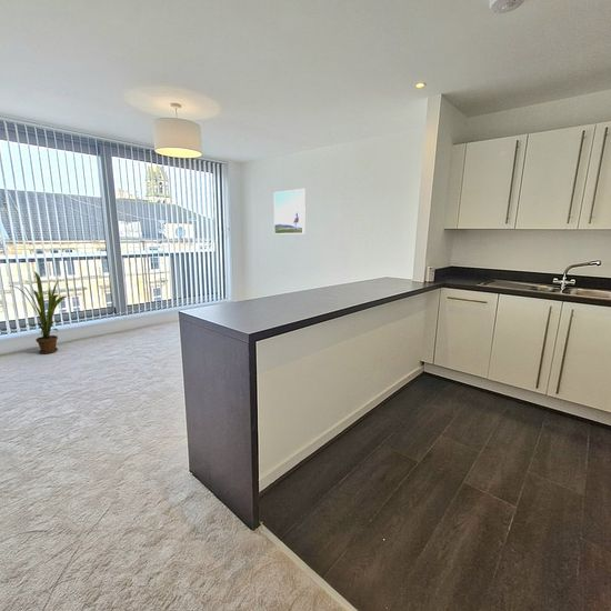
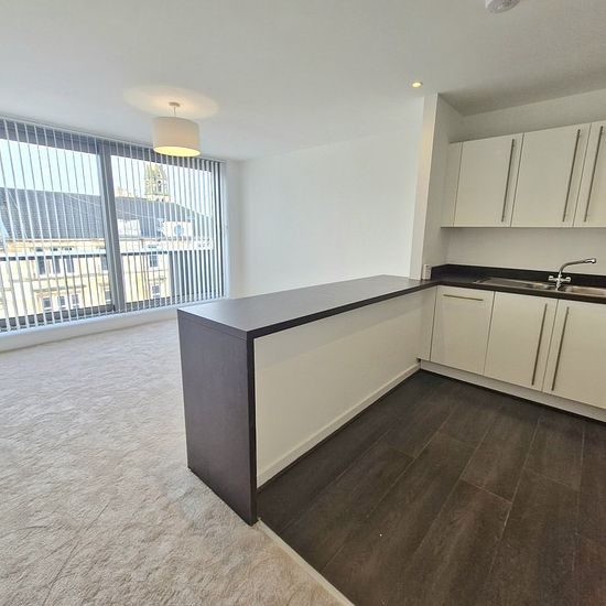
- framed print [273,188,307,236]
- house plant [8,270,67,354]
